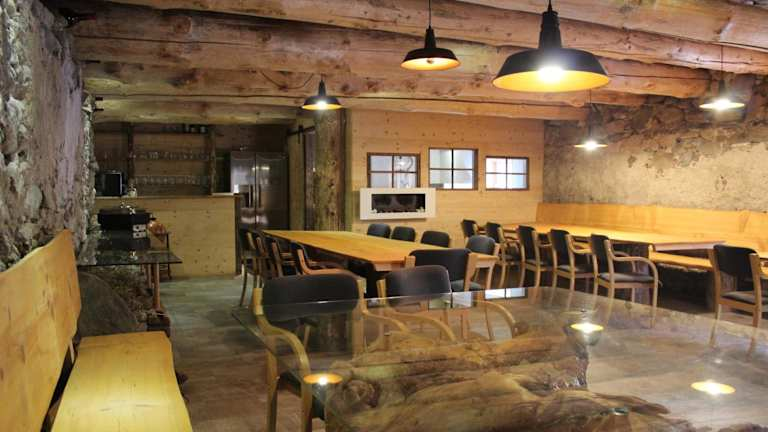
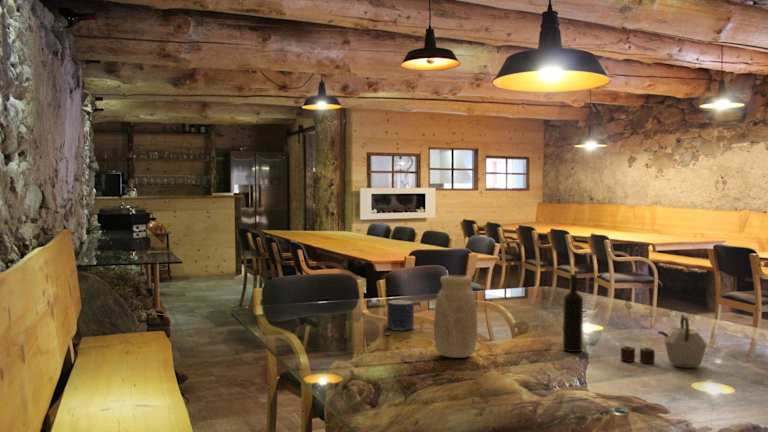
+ vase [433,274,478,359]
+ candle [386,299,415,331]
+ kettle [620,312,708,369]
+ wine bottle [562,273,584,353]
